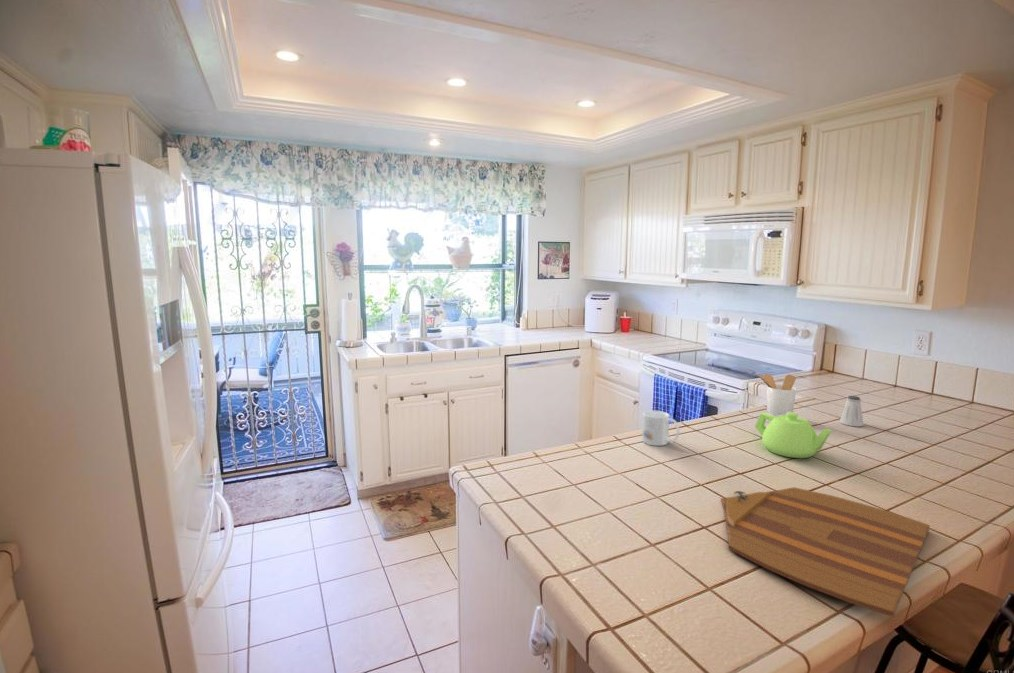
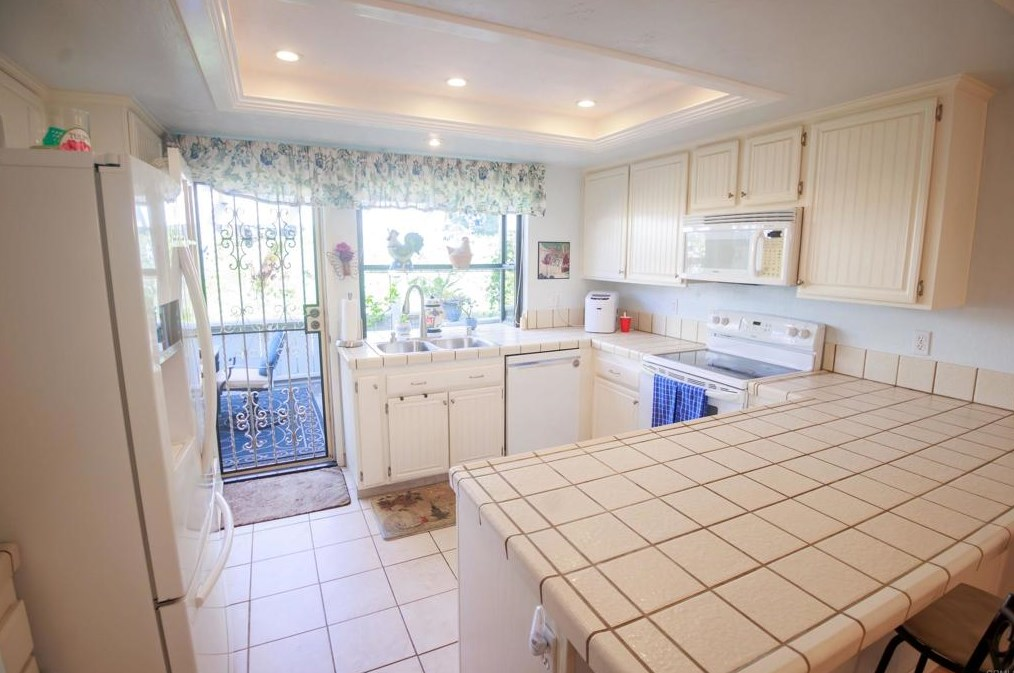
- utensil holder [756,372,797,417]
- cutting board [720,486,931,618]
- saltshaker [839,395,865,427]
- teapot [754,411,833,459]
- mug [641,409,681,447]
